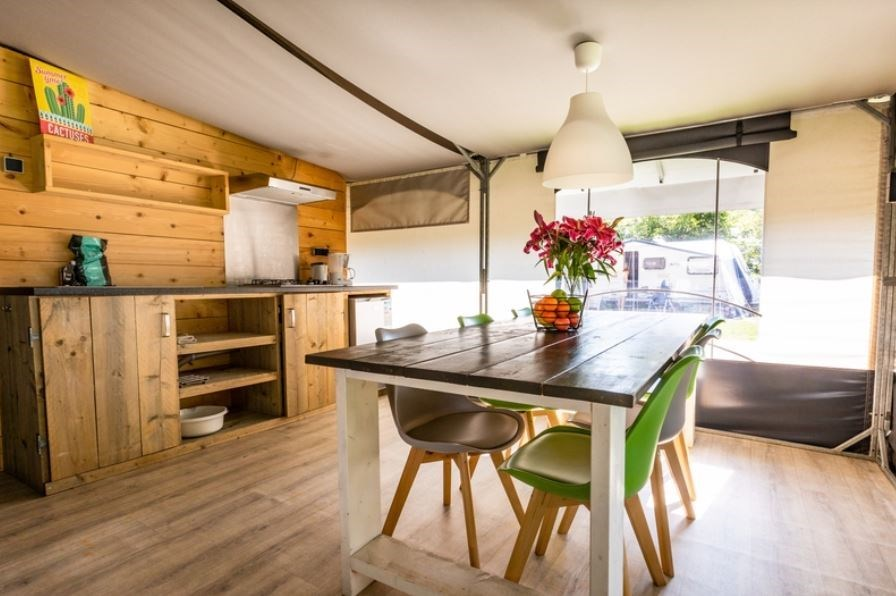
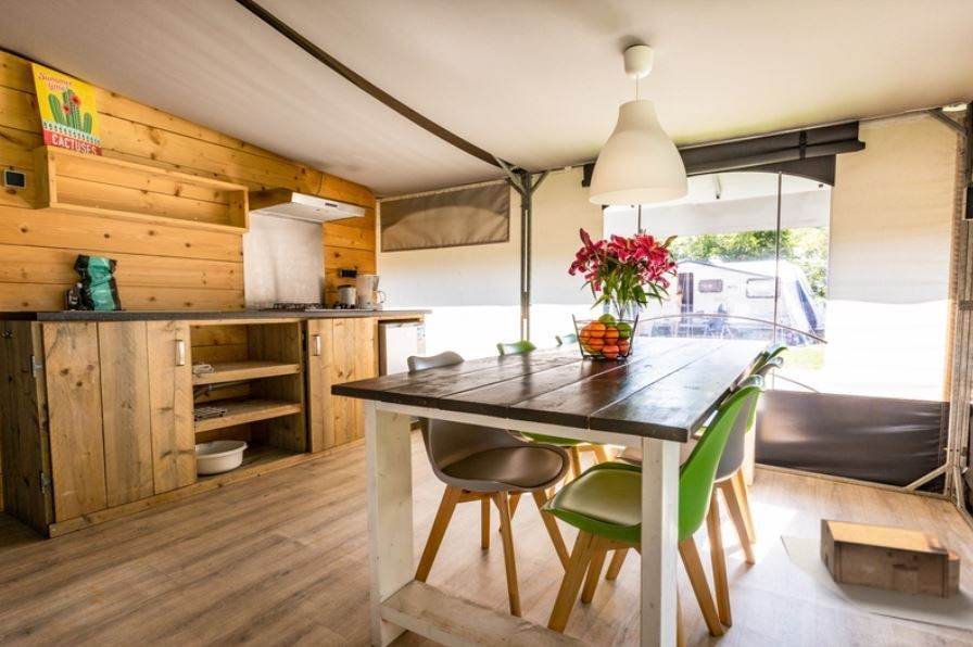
+ architectural model [780,518,973,631]
